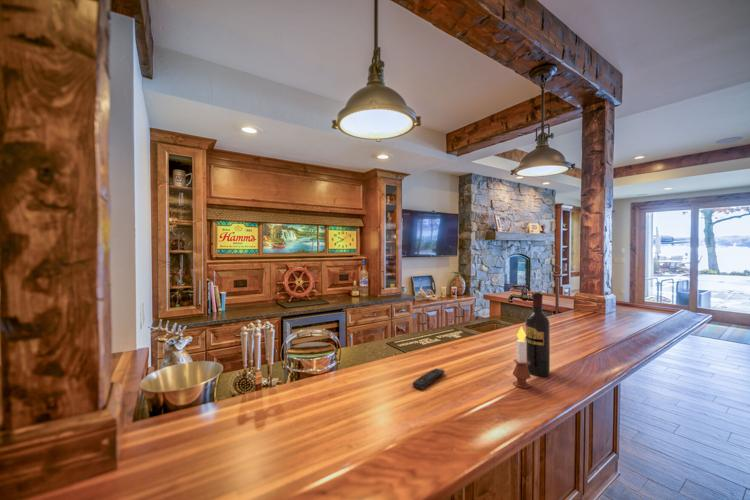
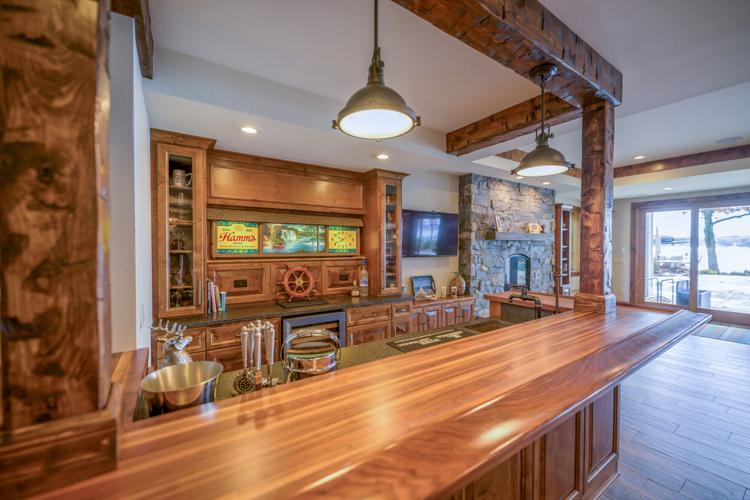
- candle [512,325,532,389]
- remote control [412,368,446,390]
- wine bottle [525,291,551,377]
